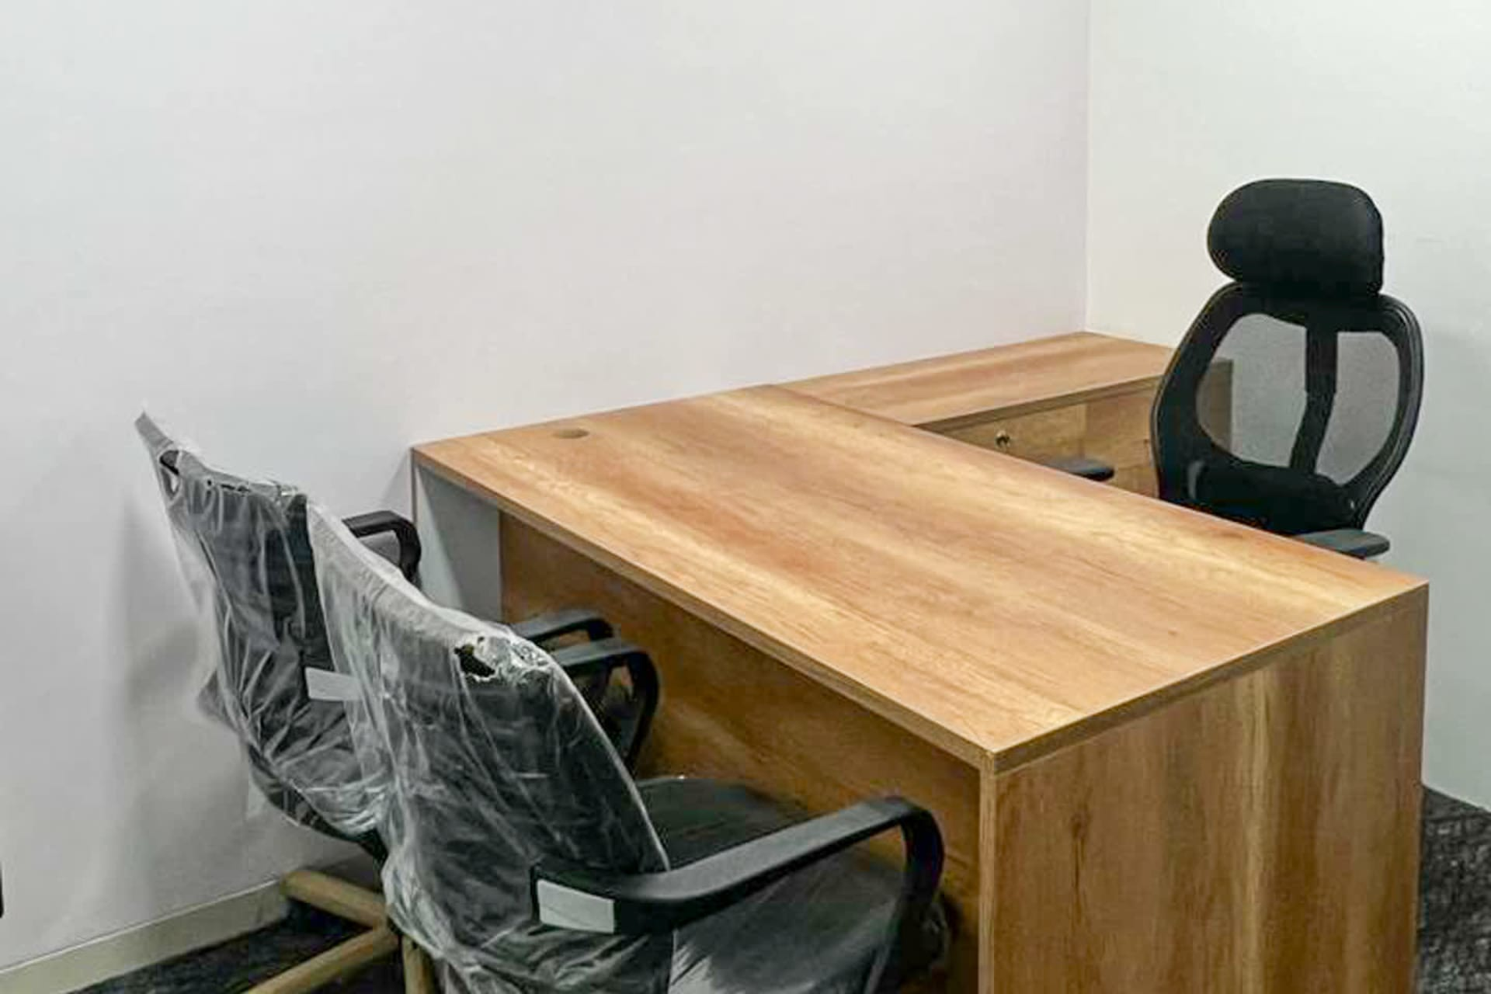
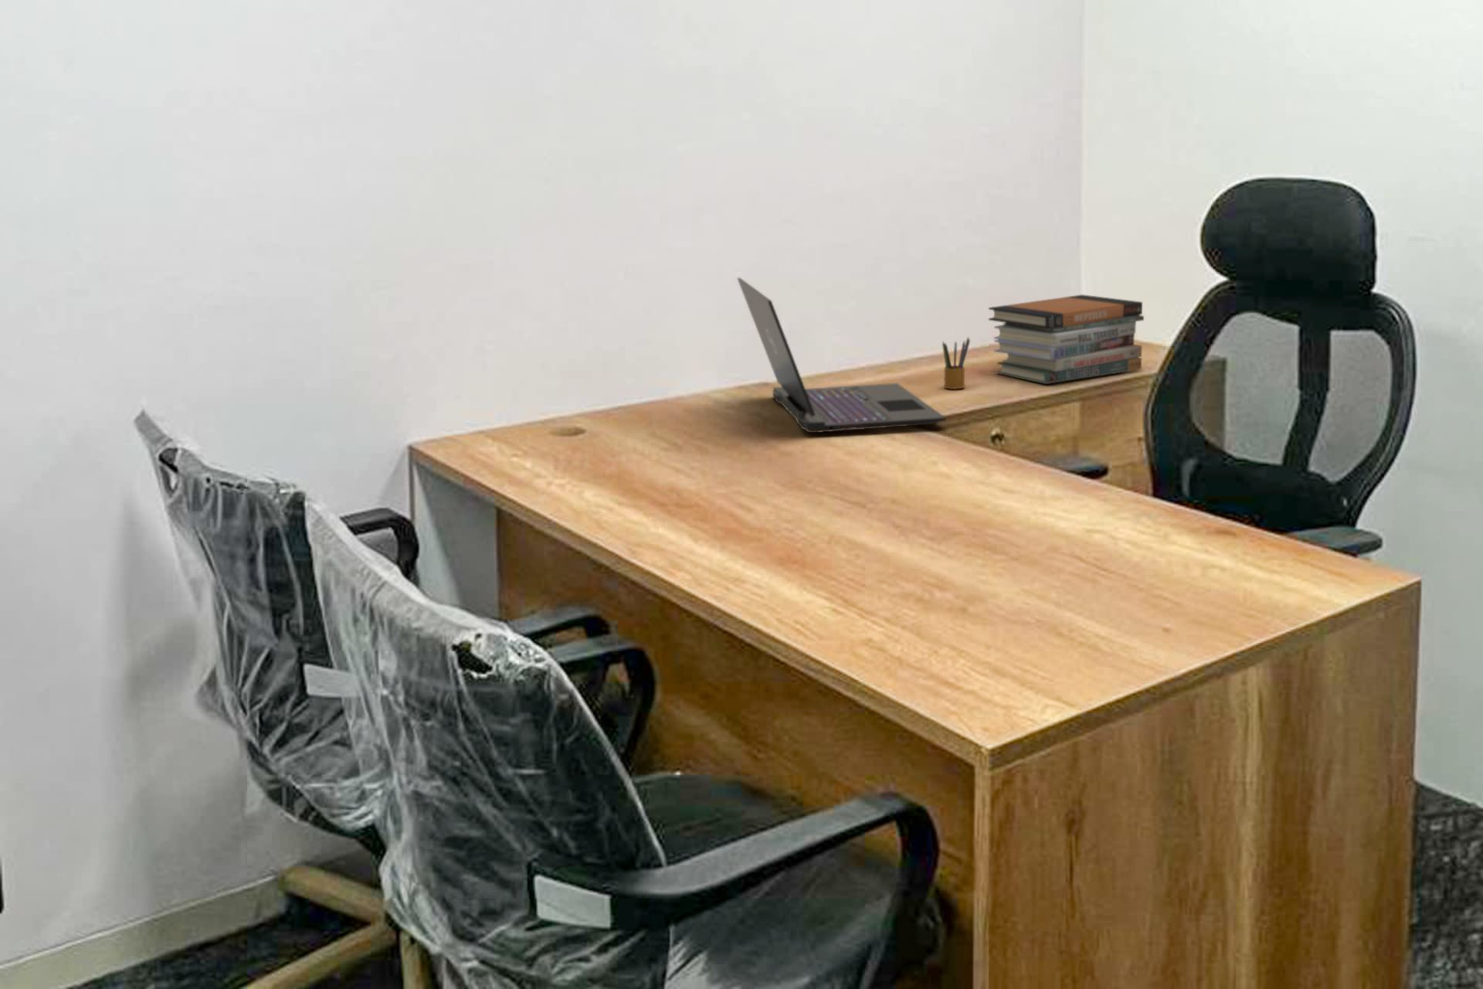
+ book stack [988,294,1144,385]
+ laptop [736,277,947,434]
+ pencil box [941,336,971,390]
